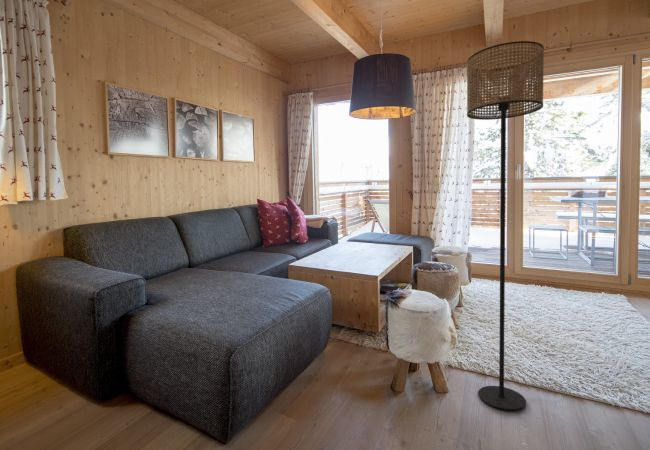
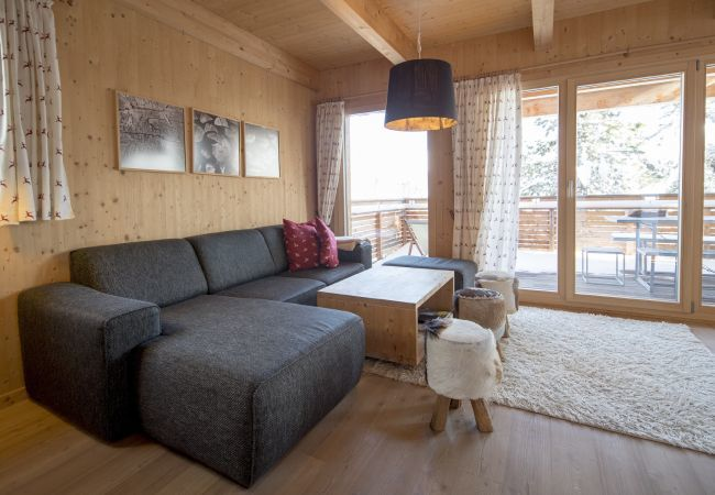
- floor lamp [466,40,545,411]
